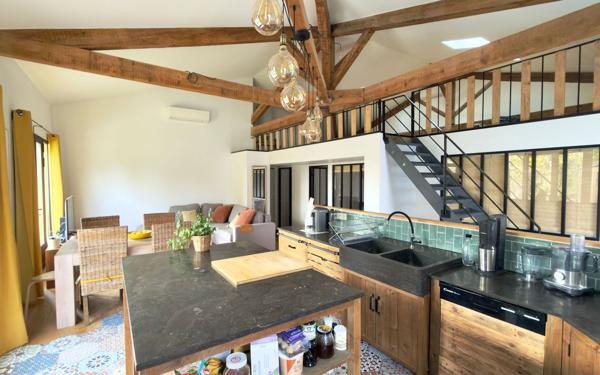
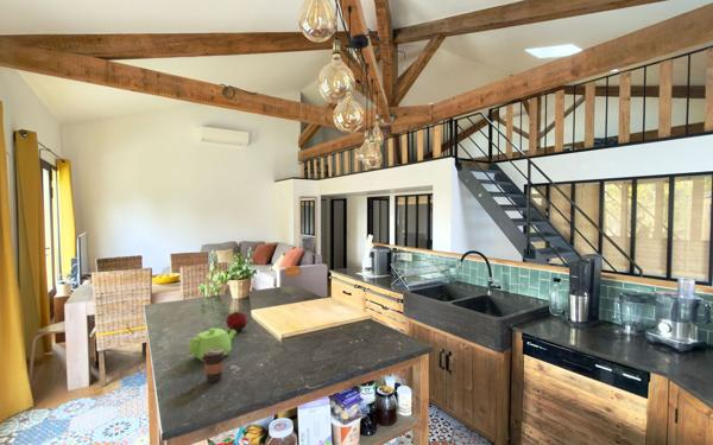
+ fruit [226,311,248,332]
+ coffee cup [202,349,227,384]
+ teapot [188,328,238,362]
